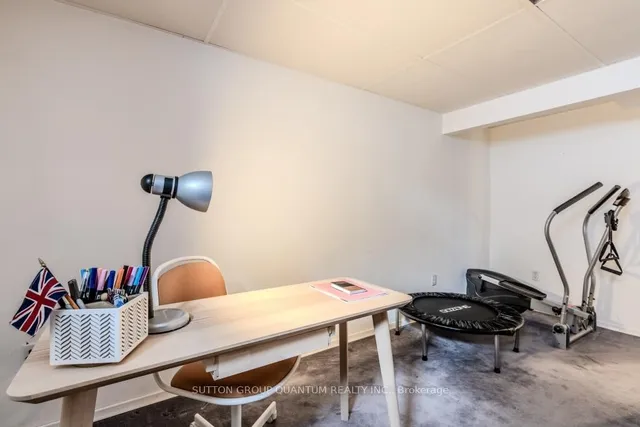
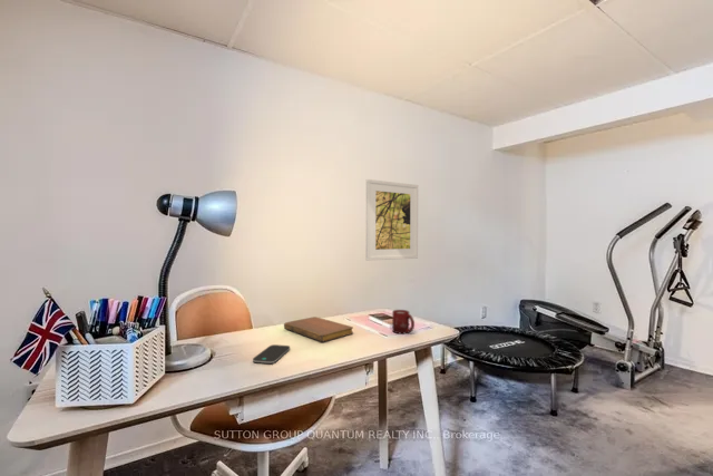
+ smartphone [252,343,291,365]
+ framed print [364,178,419,262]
+ notebook [283,315,354,343]
+ cup [391,309,416,334]
